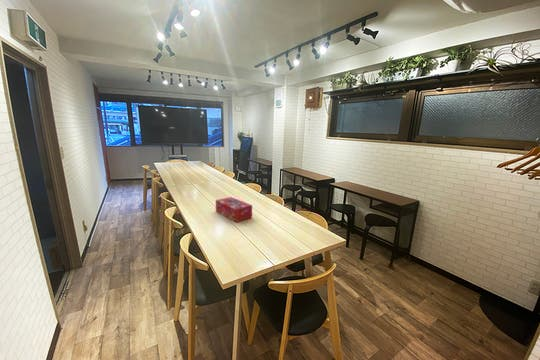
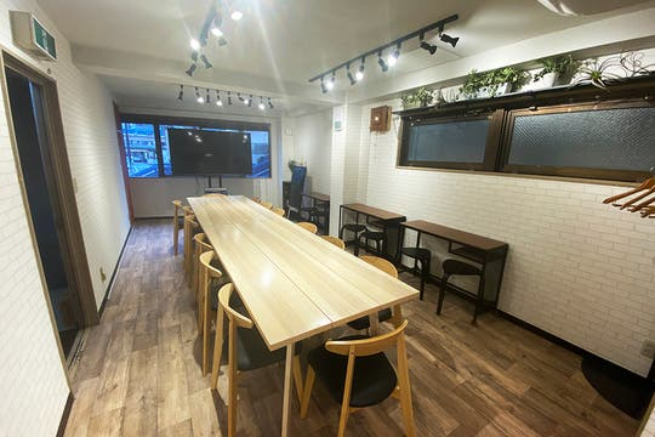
- tissue box [215,196,253,223]
